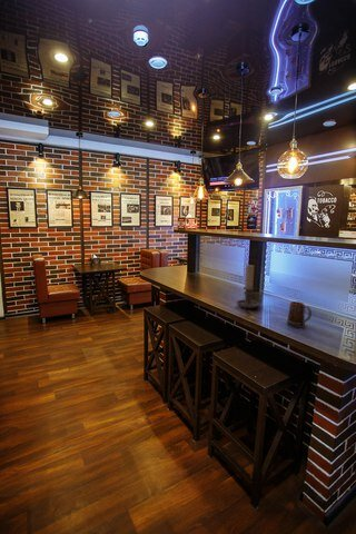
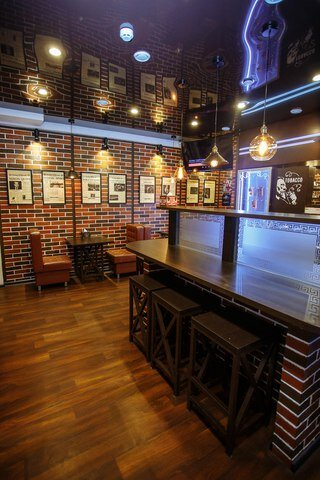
- beer mug [286,300,313,329]
- candle holder [236,264,263,309]
